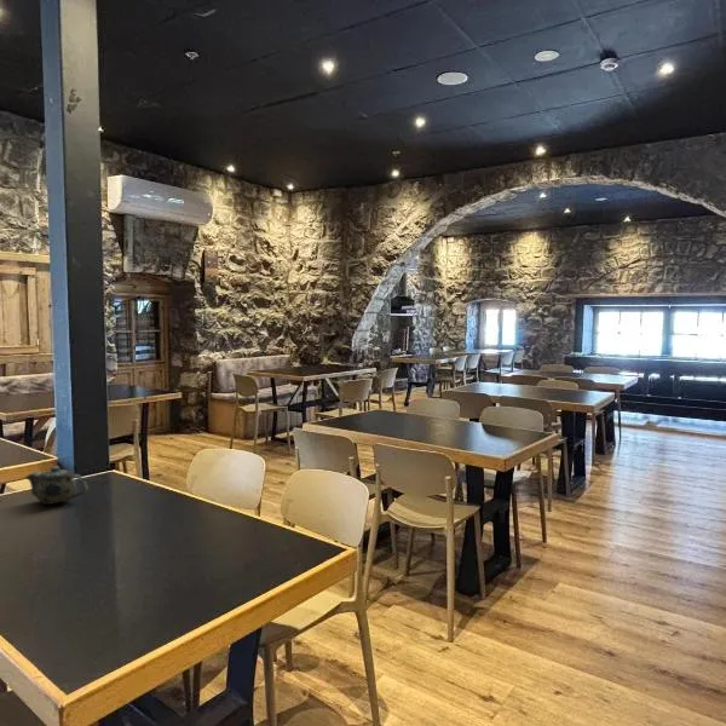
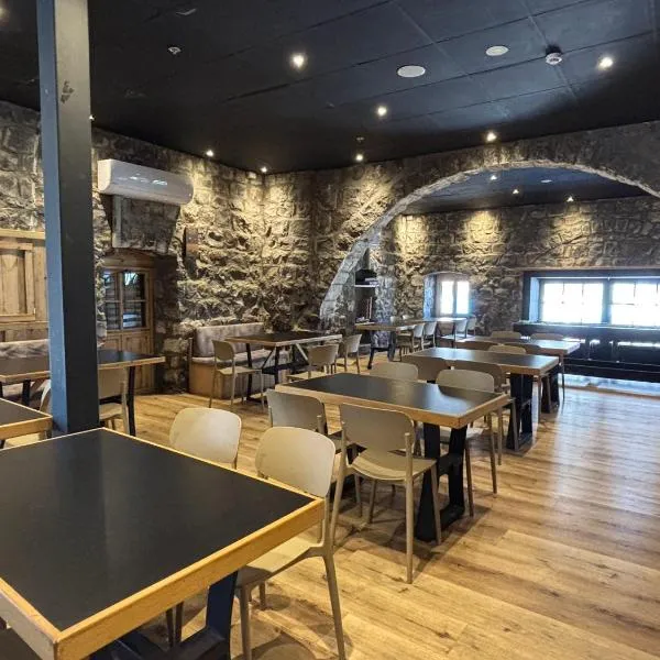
- chinaware [24,465,90,506]
